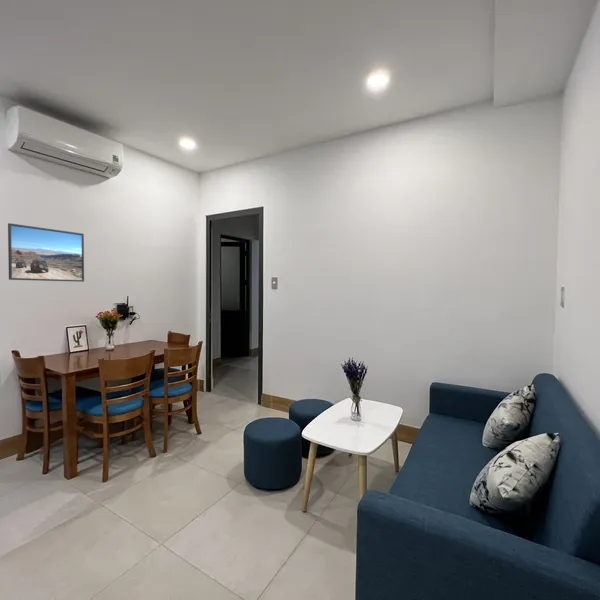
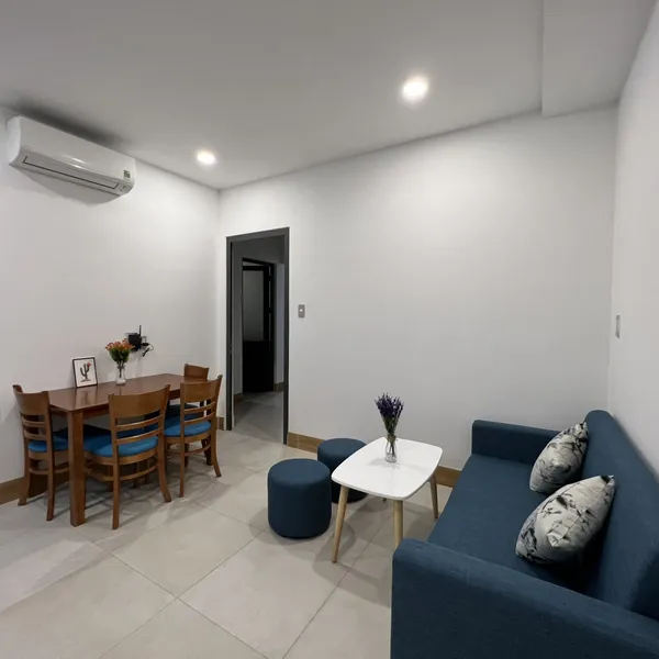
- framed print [7,222,85,283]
